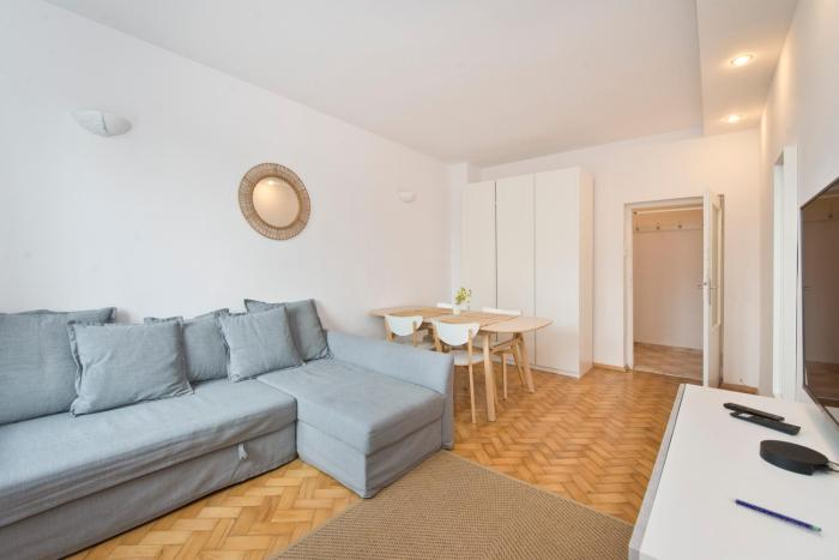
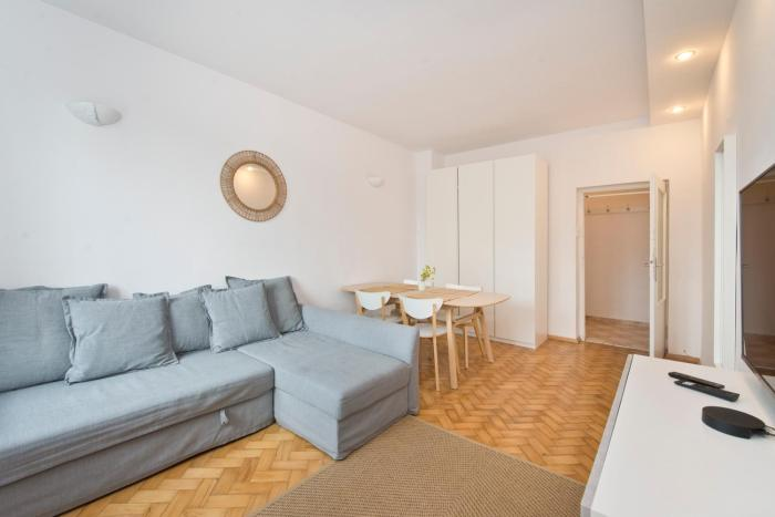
- pen [735,498,822,532]
